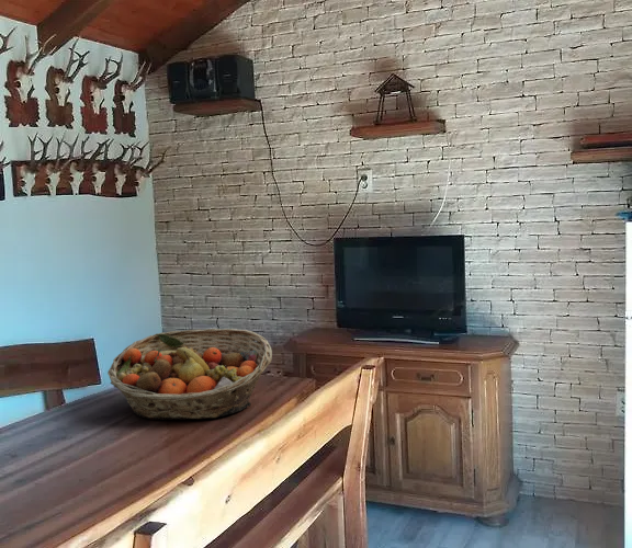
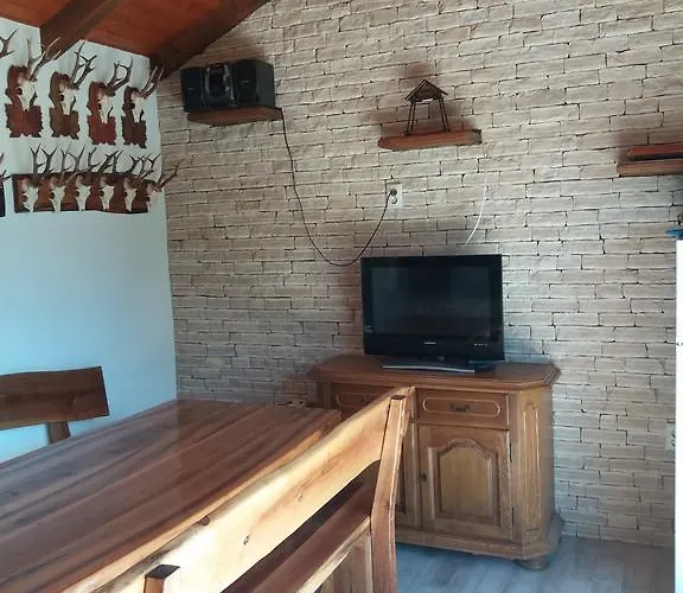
- fruit basket [106,328,273,421]
